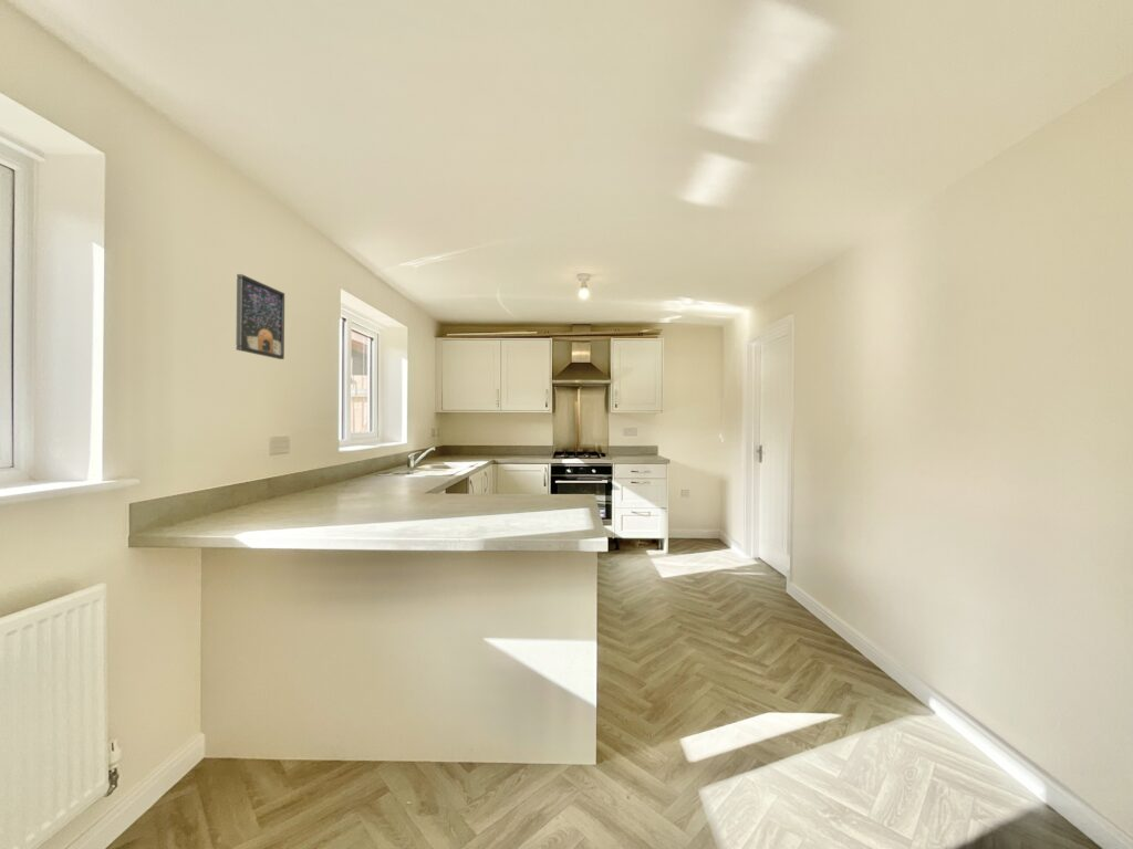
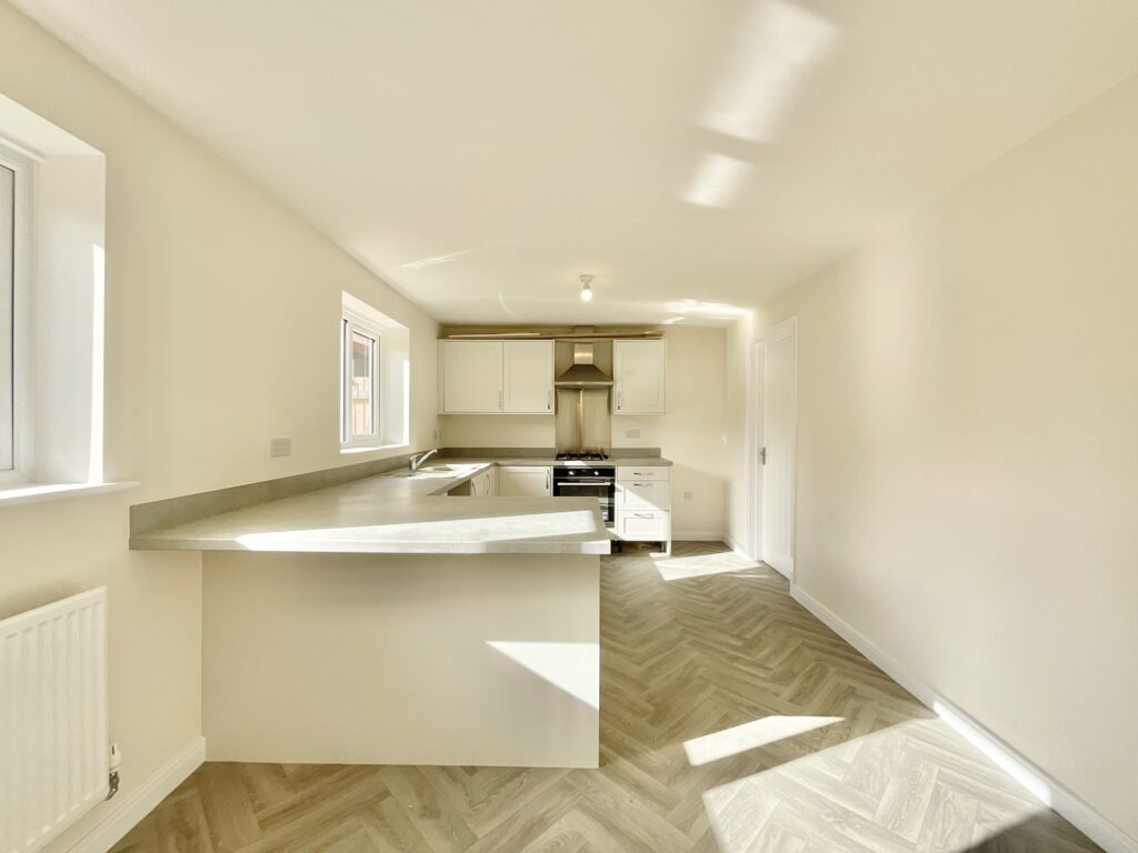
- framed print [235,273,285,360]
